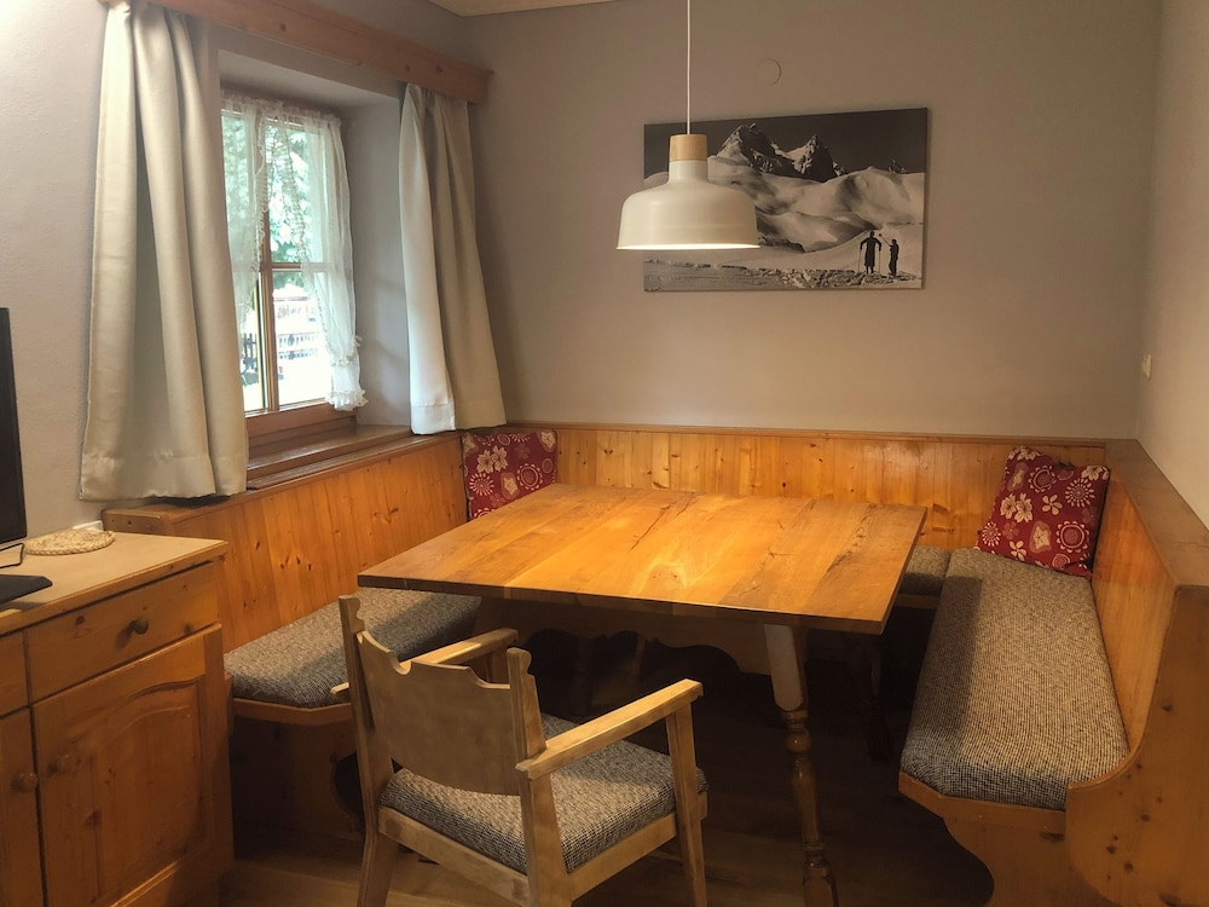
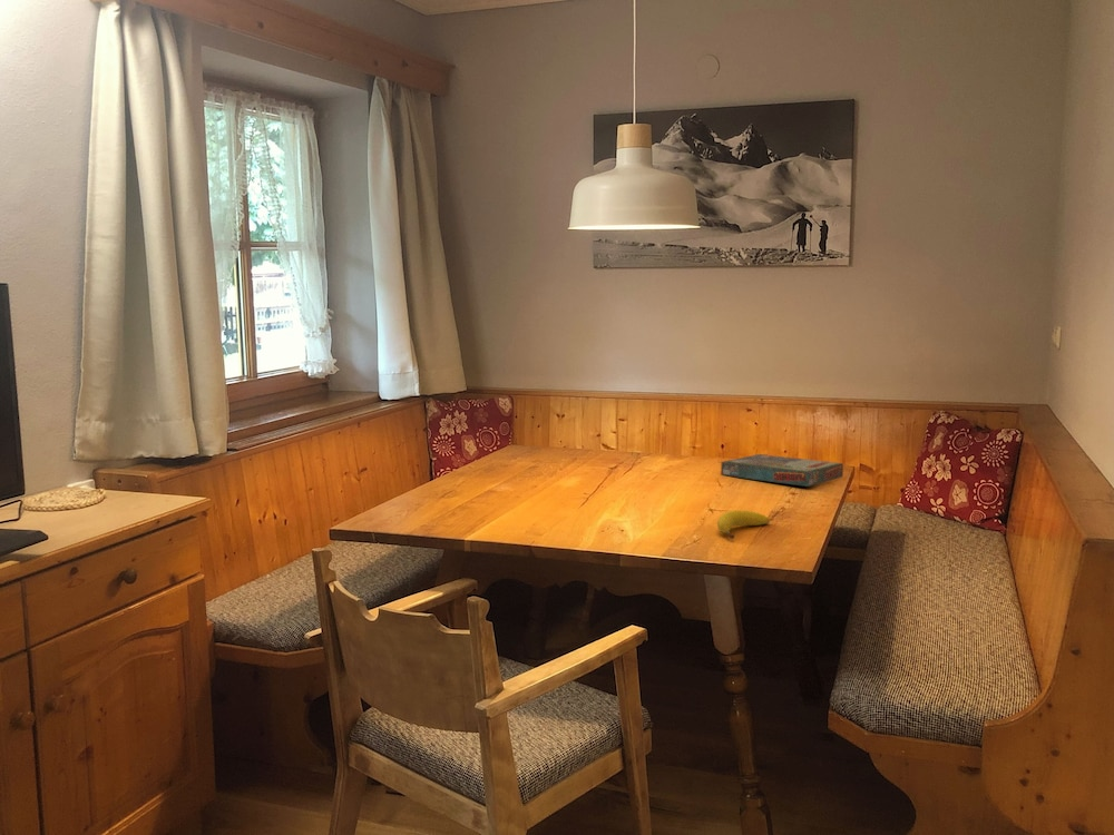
+ board game [720,453,844,488]
+ fruit [716,509,771,540]
